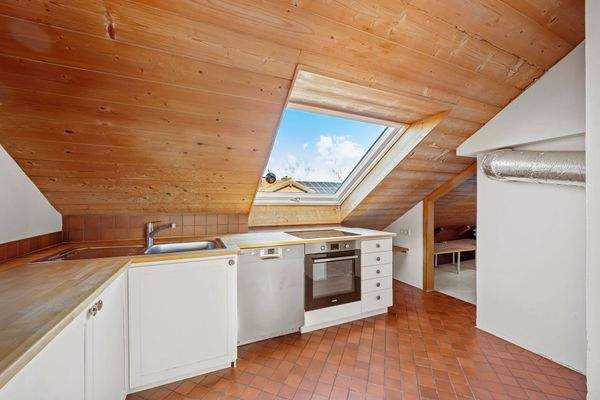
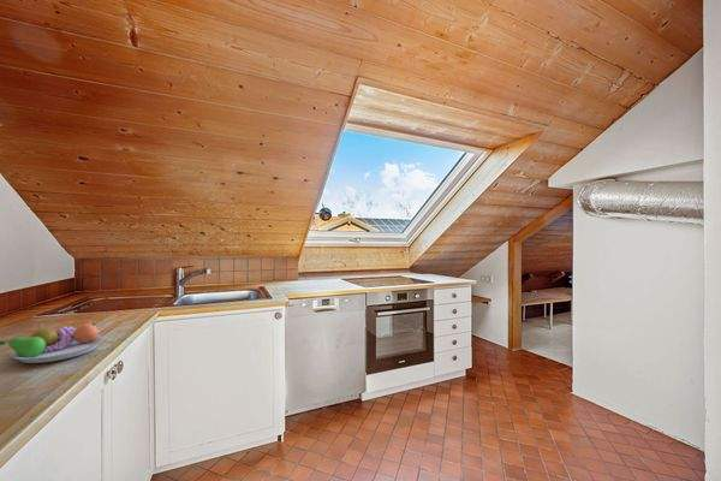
+ fruit bowl [0,322,106,364]
